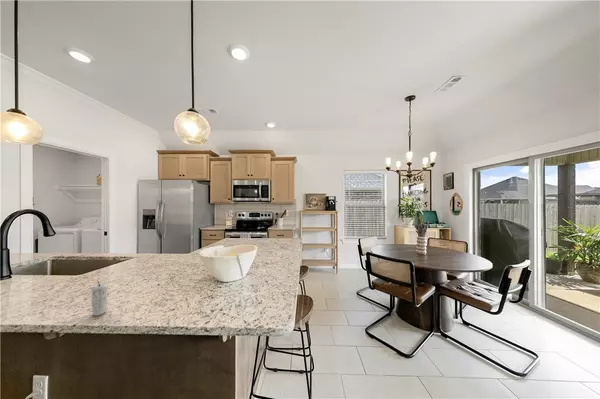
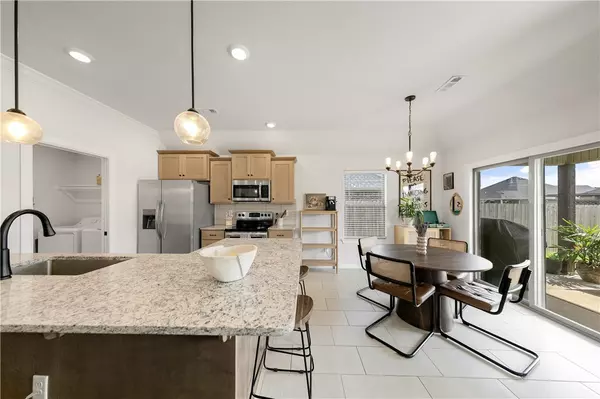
- candle [90,280,109,317]
